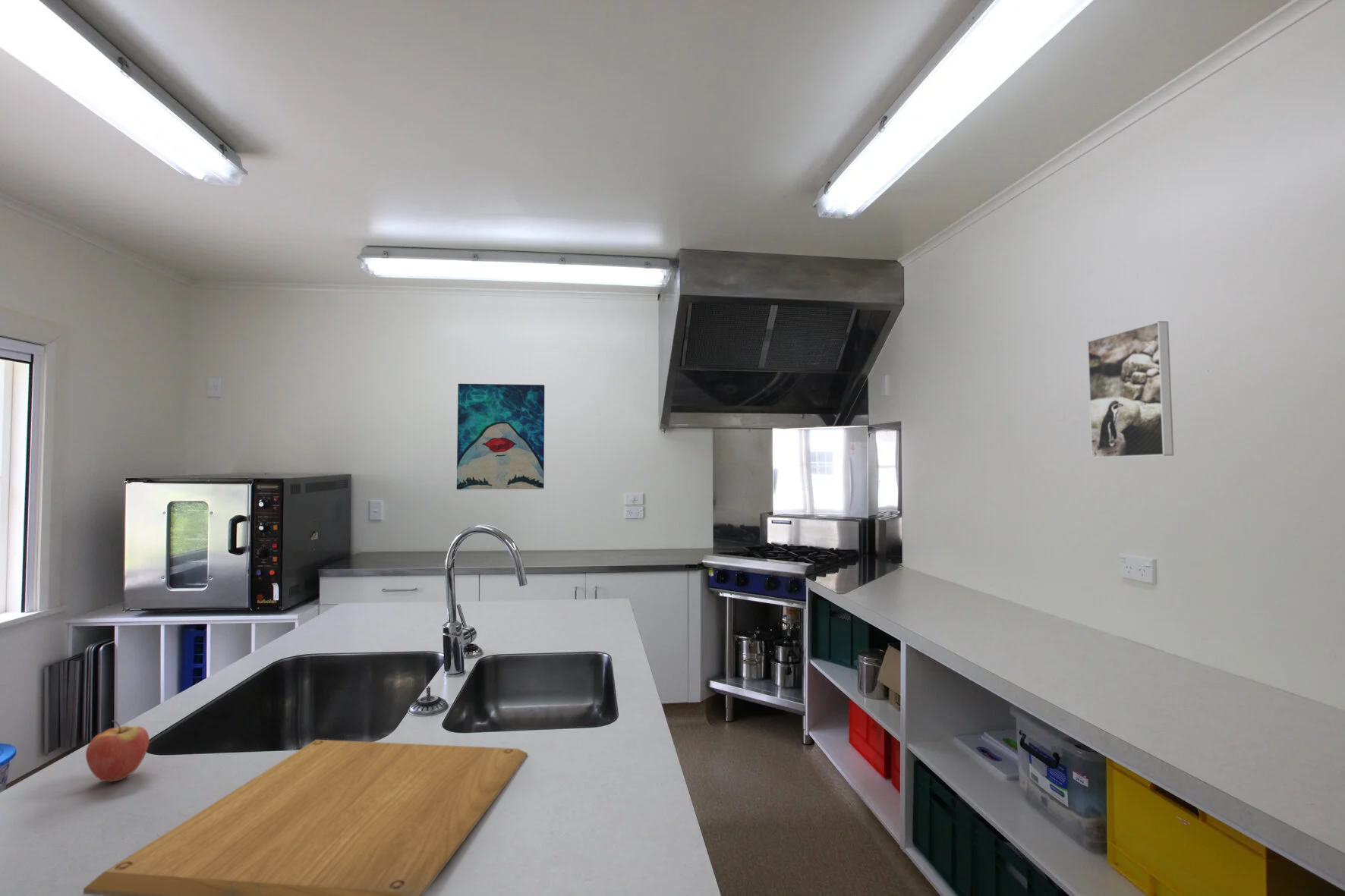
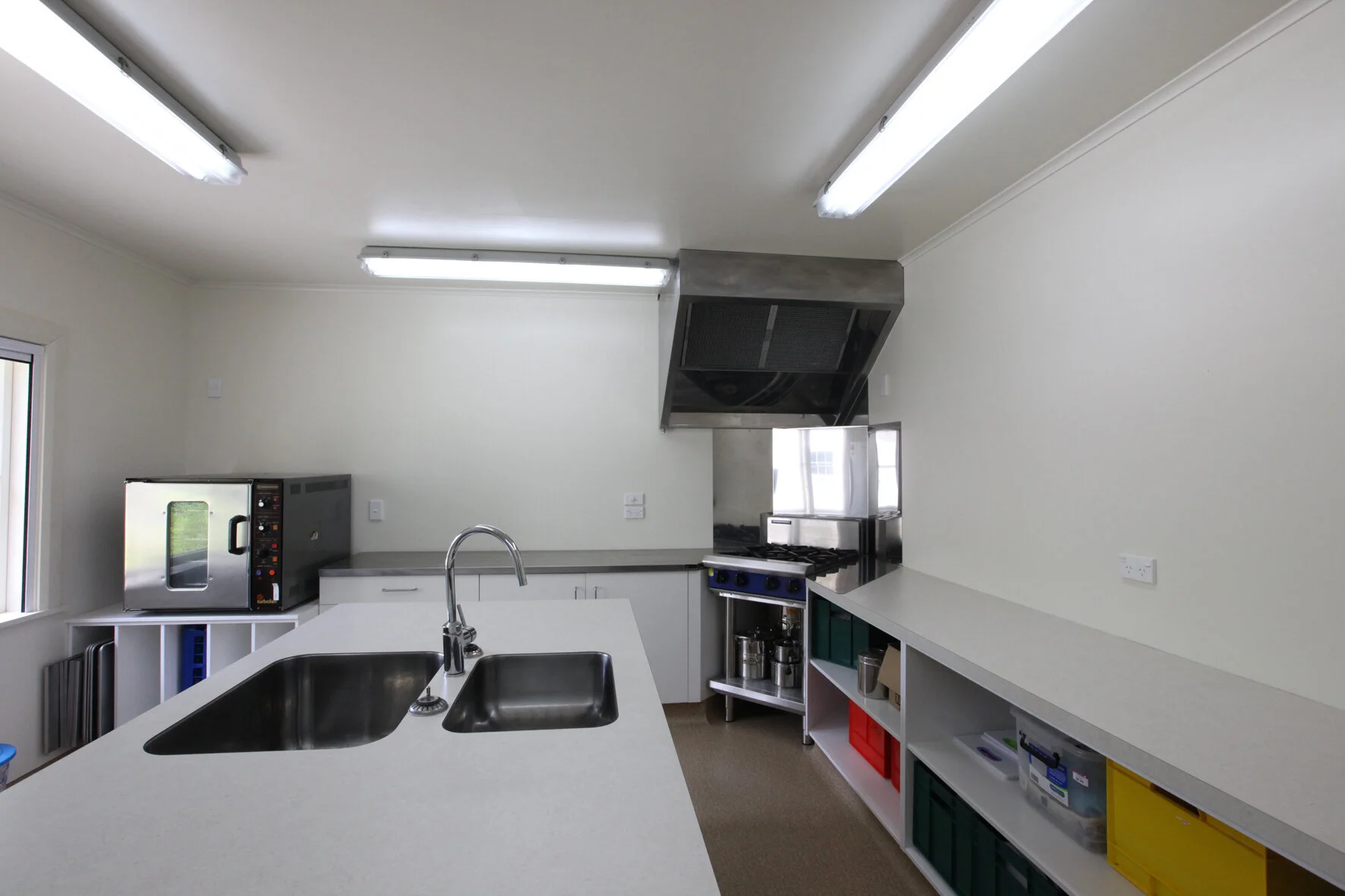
- fruit [85,719,150,783]
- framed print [1086,320,1174,459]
- wall art [456,383,546,490]
- chopping board [83,739,528,896]
